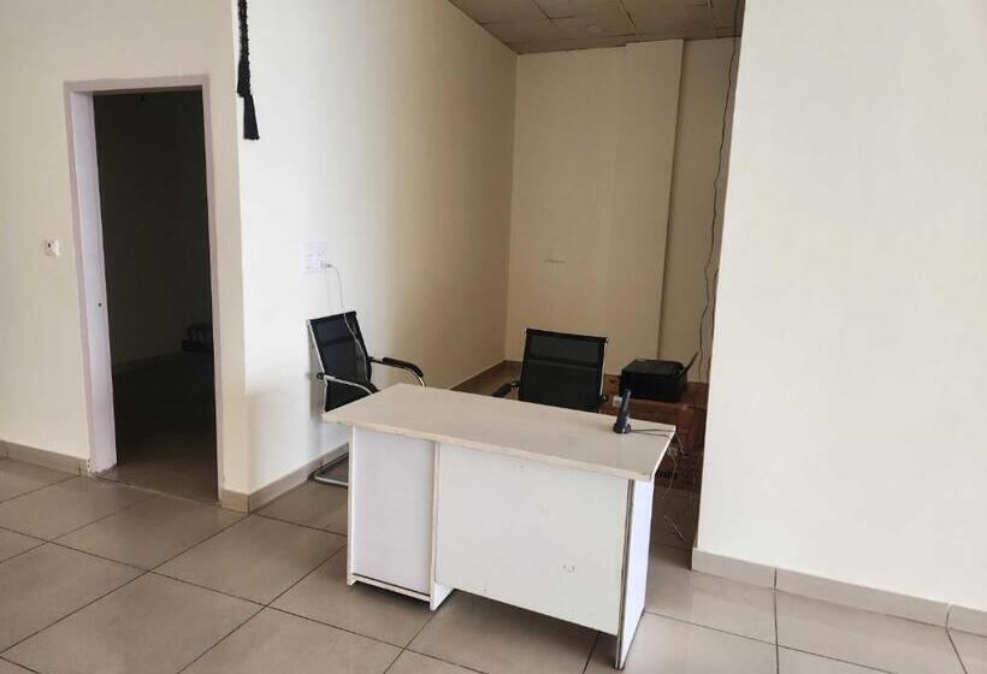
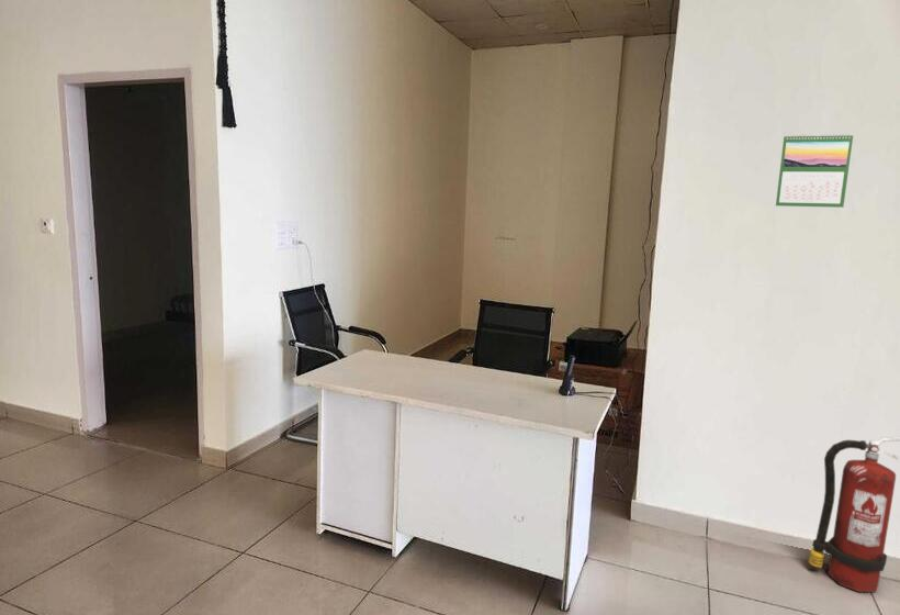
+ calendar [775,132,854,209]
+ fire extinguisher [807,436,900,593]
